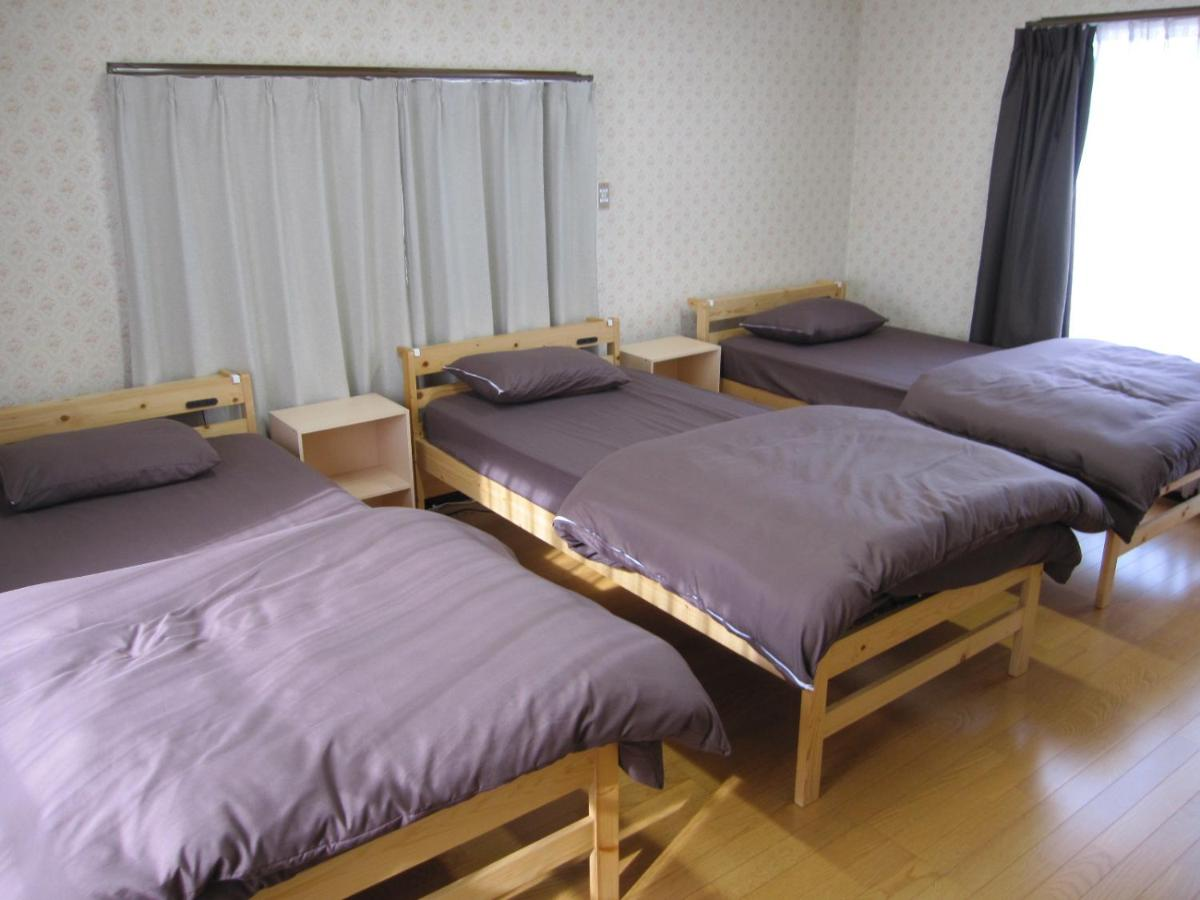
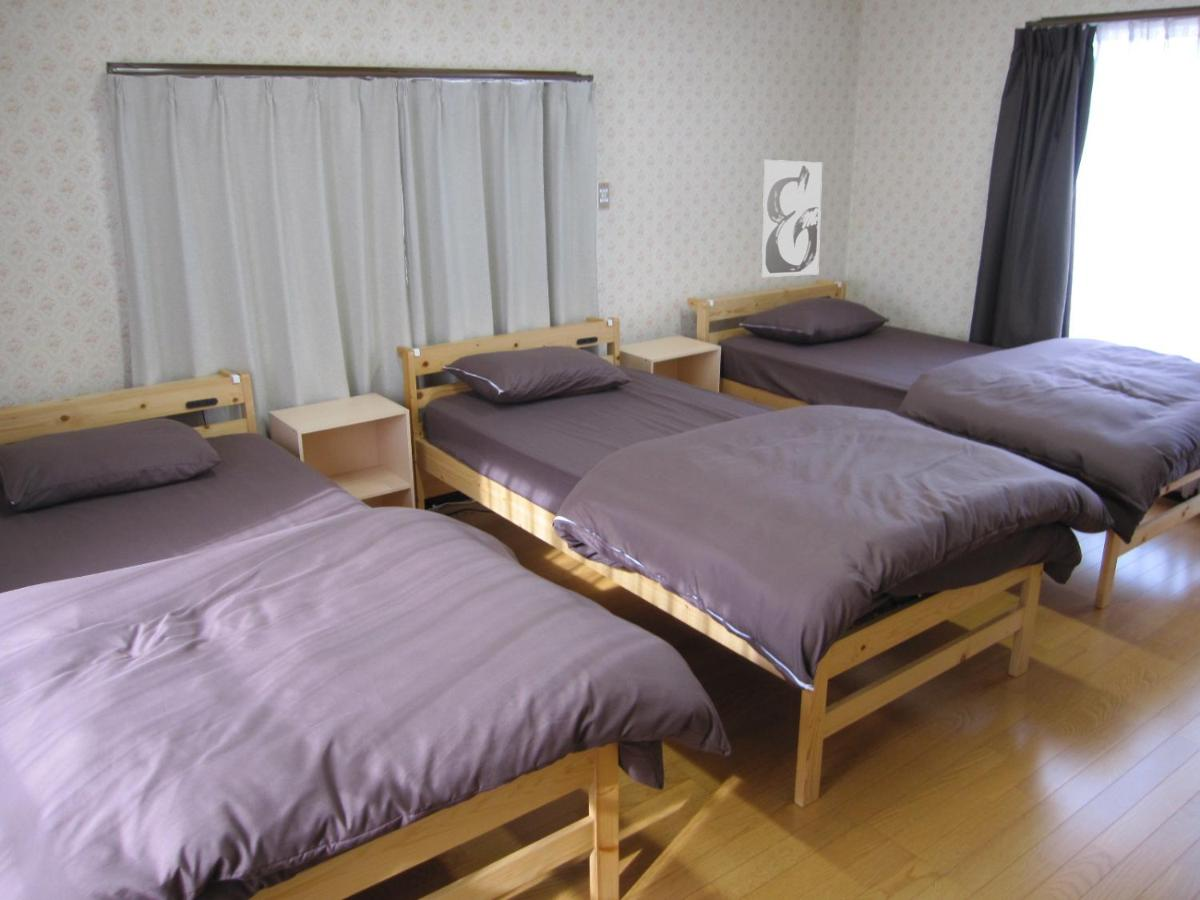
+ wall art [761,159,823,278]
